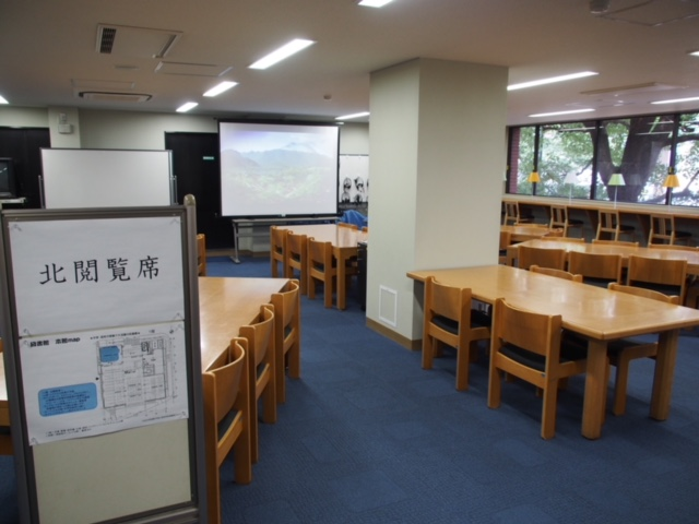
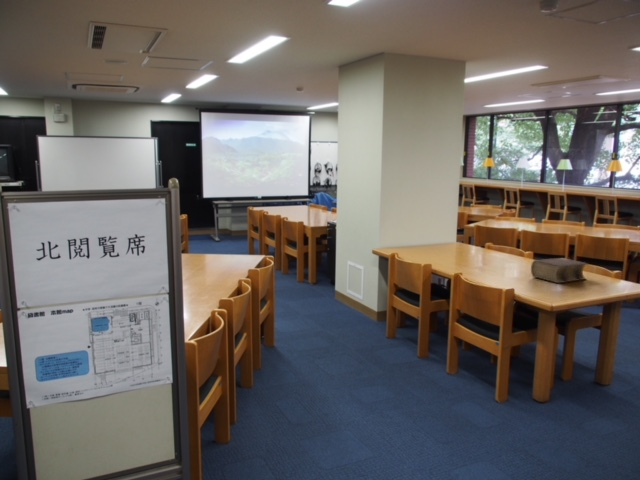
+ bible [530,257,589,285]
